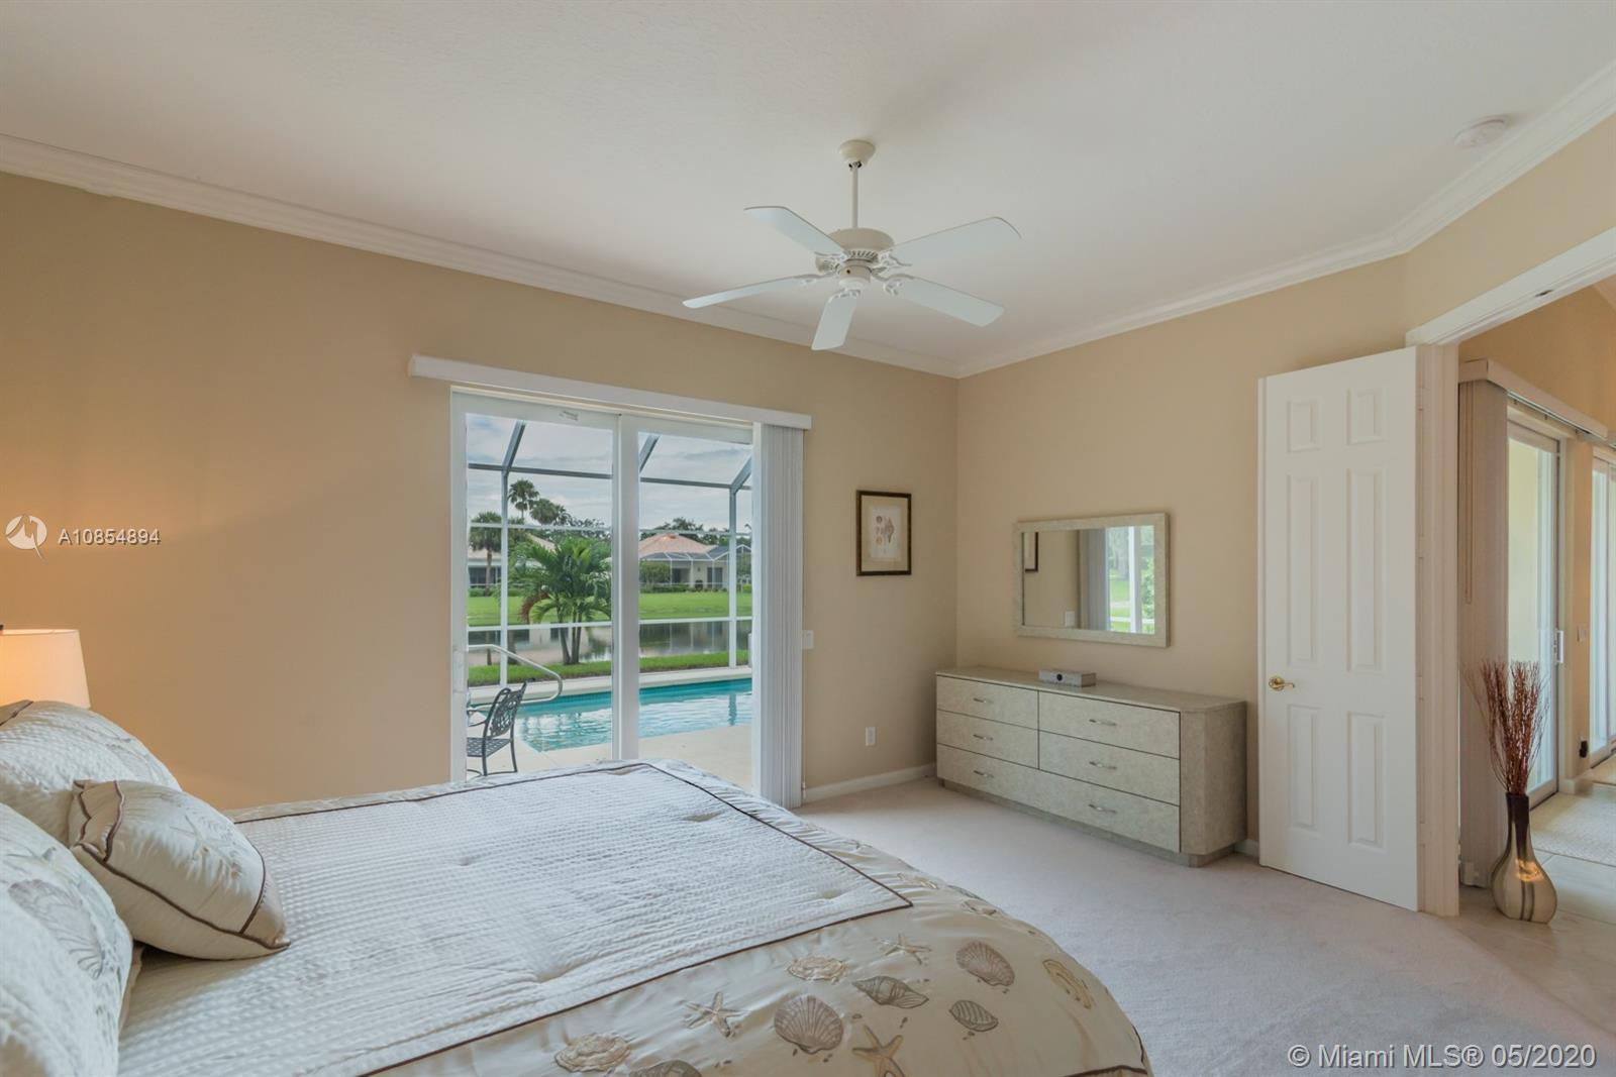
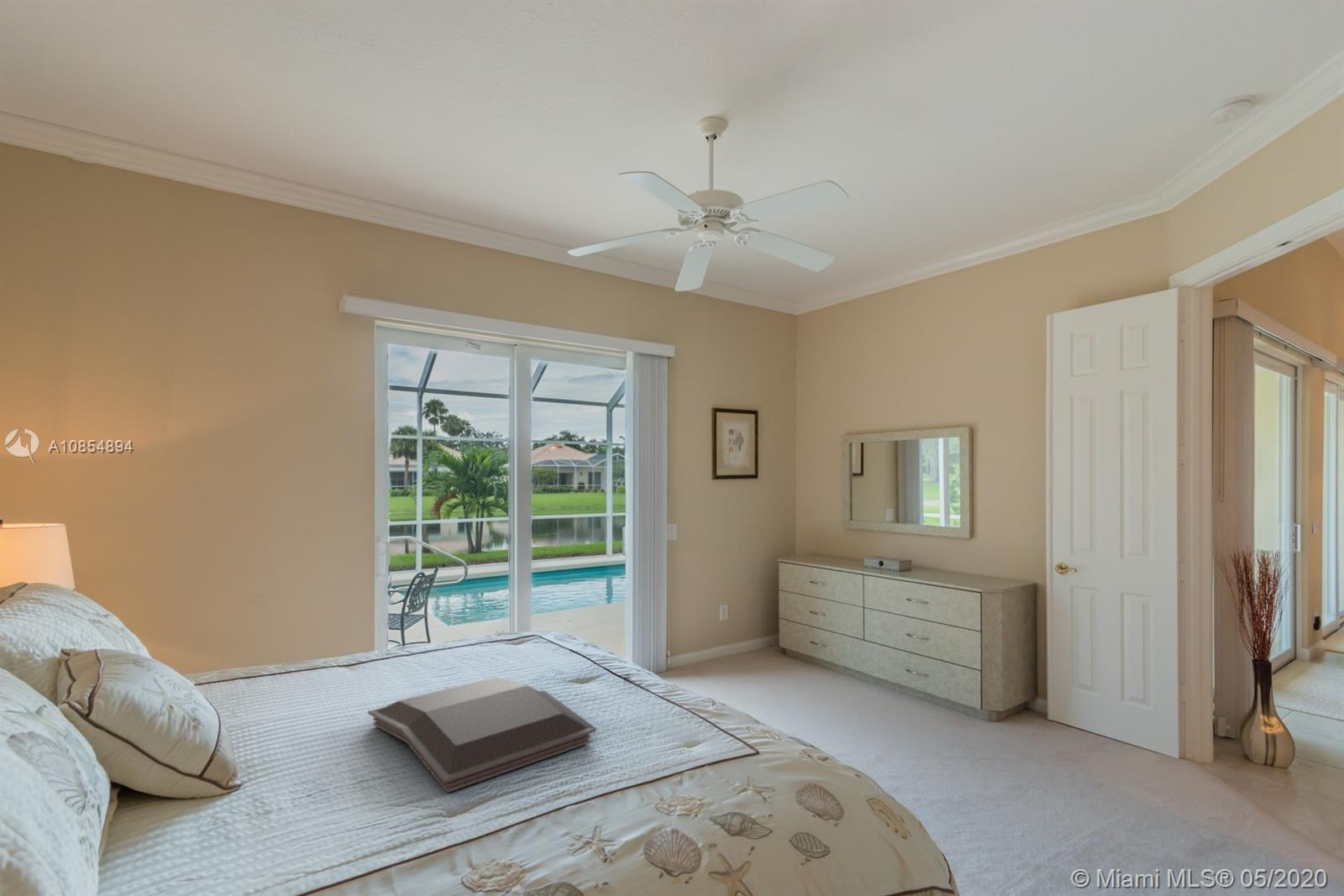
+ serving tray [367,677,597,794]
